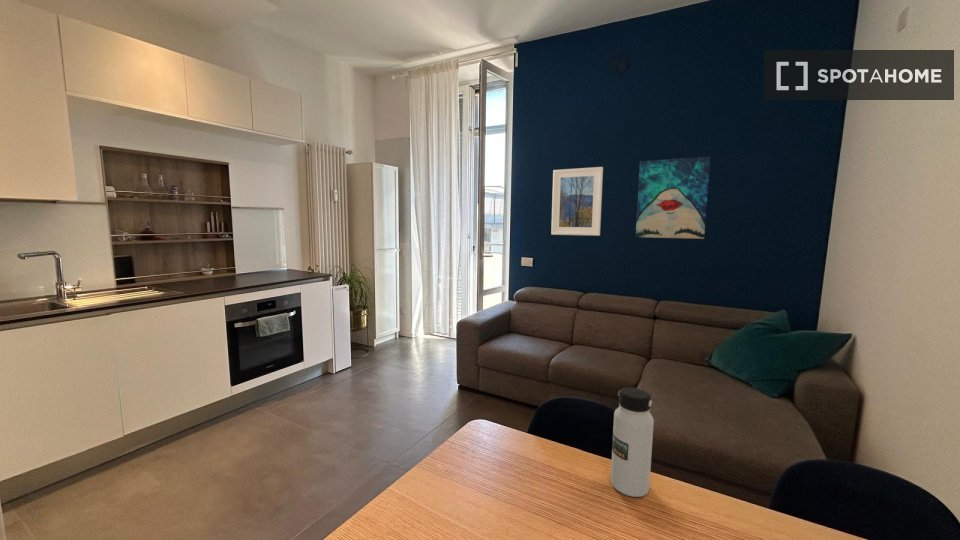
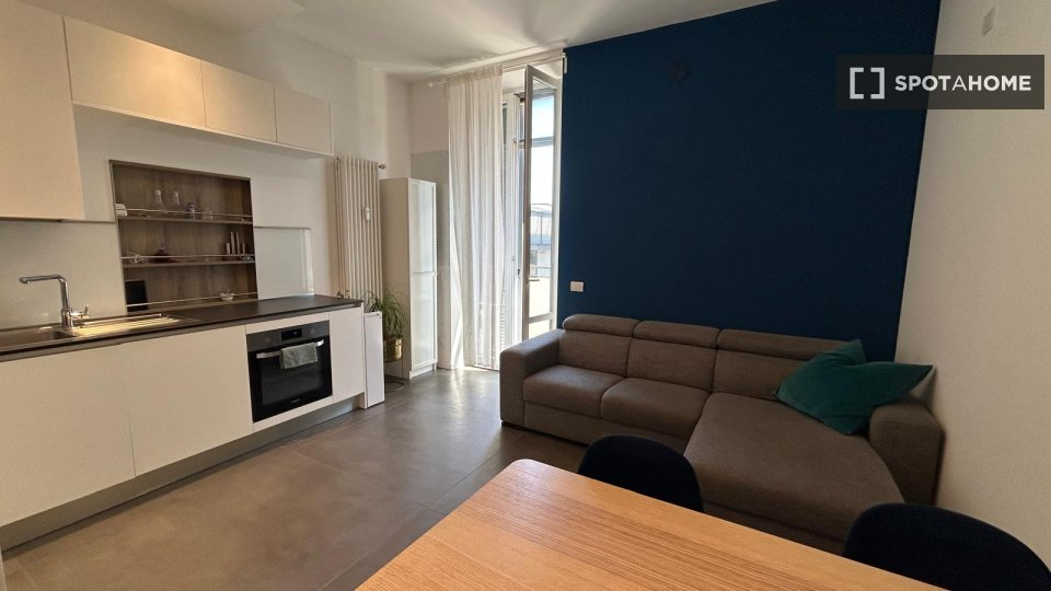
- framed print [550,166,604,237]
- wall art [635,156,711,240]
- water bottle [610,387,655,498]
